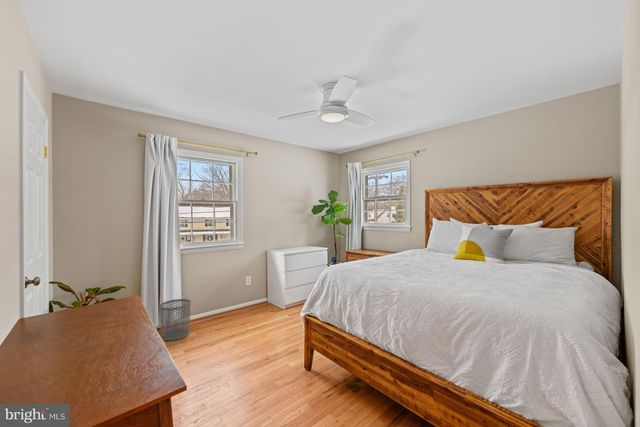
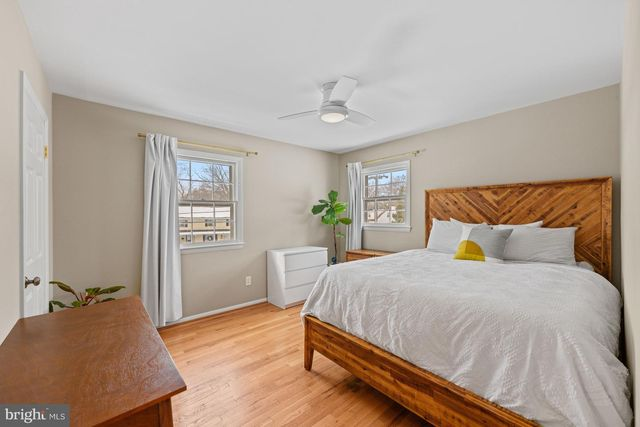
- waste bin [159,298,192,341]
